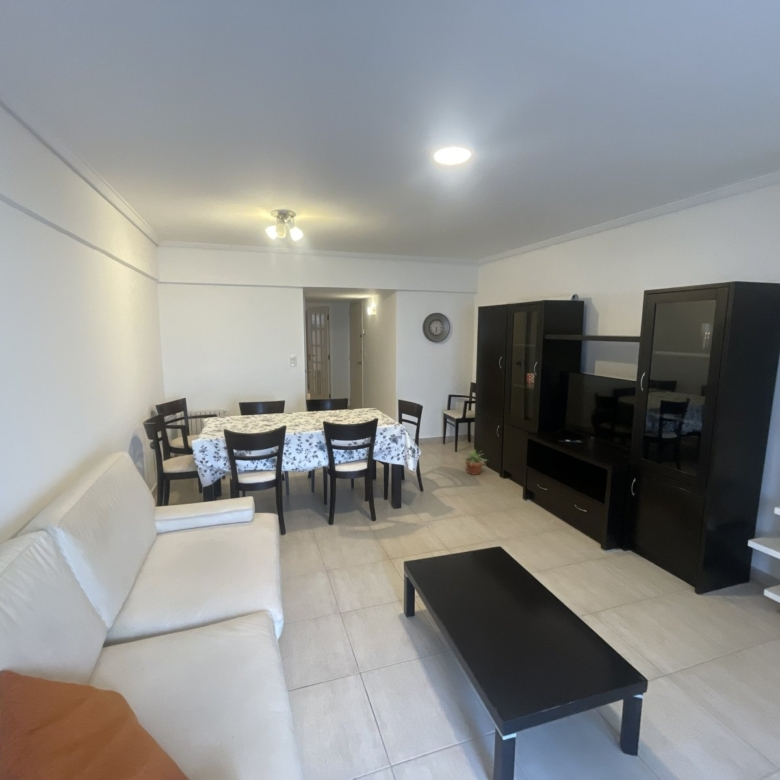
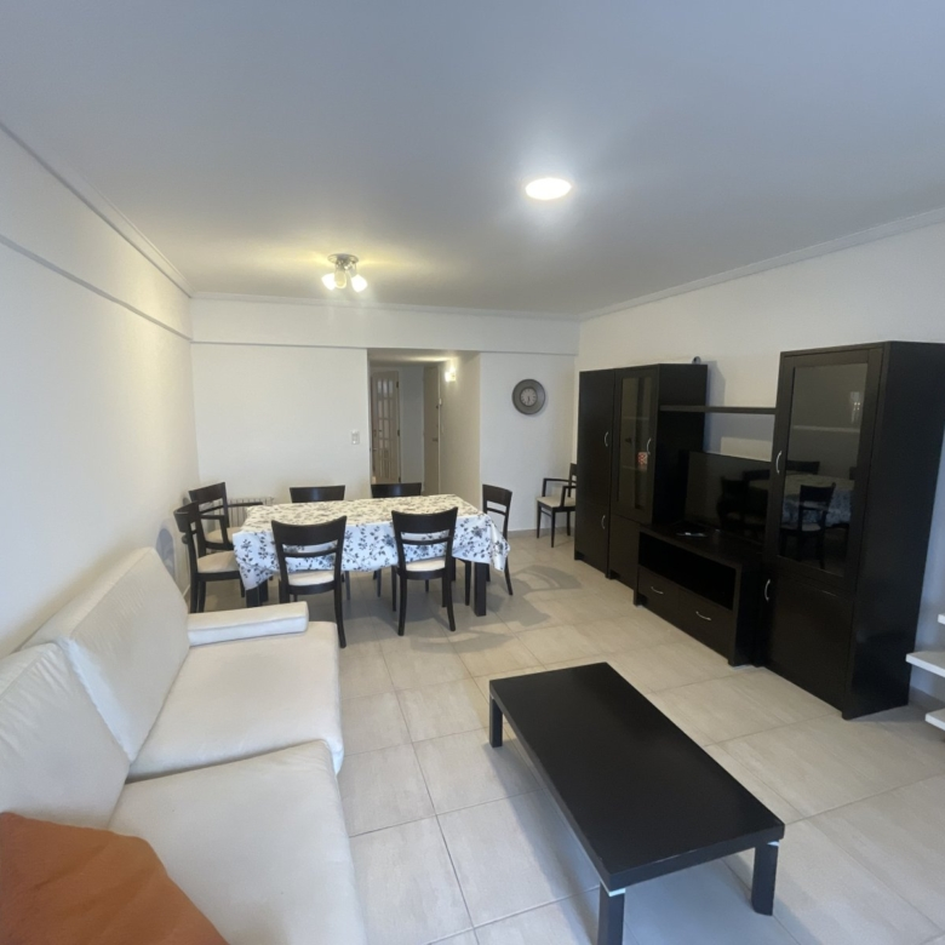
- potted plant [462,449,489,476]
